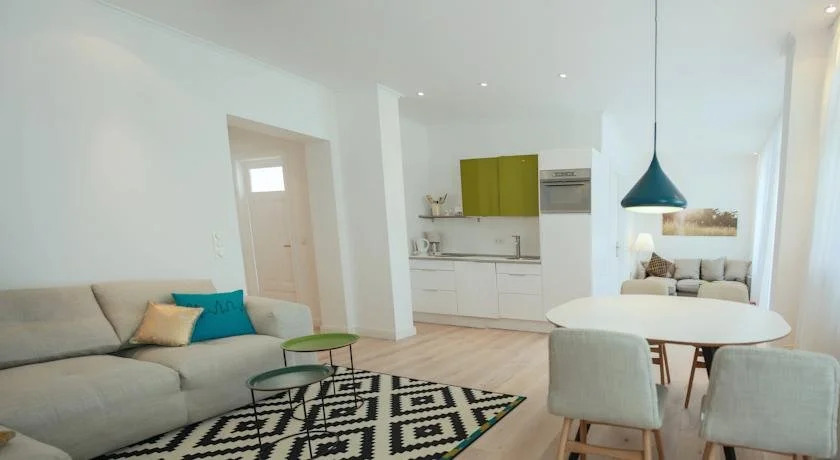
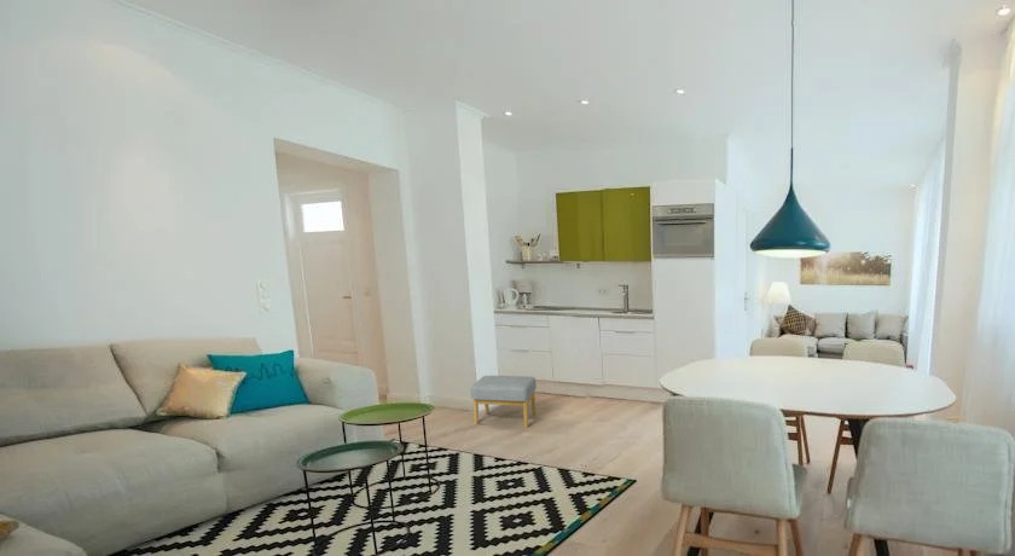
+ footstool [470,375,538,429]
